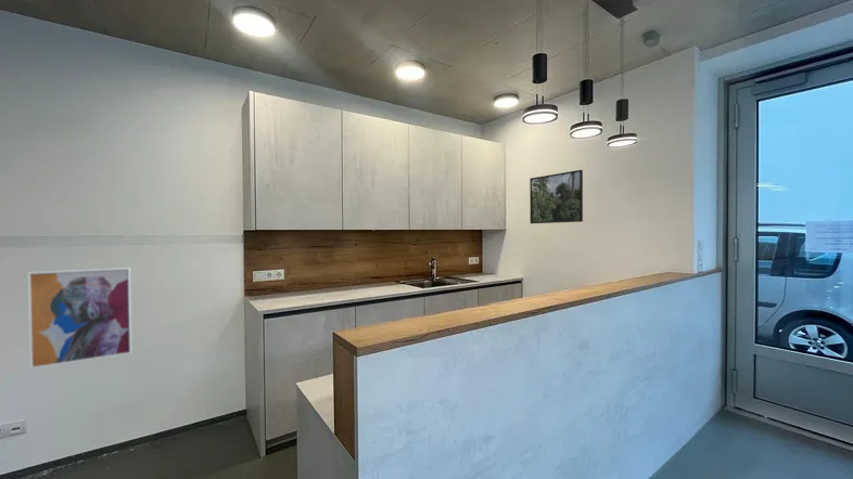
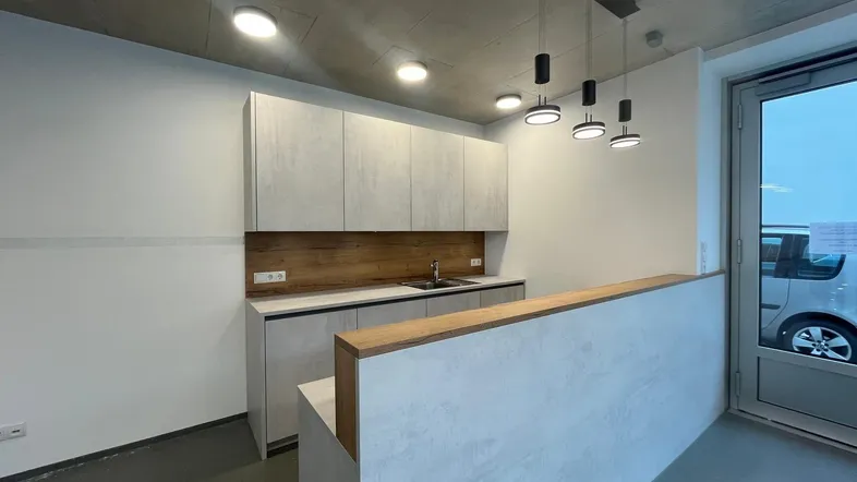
- wall art [27,267,133,371]
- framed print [529,169,584,224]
